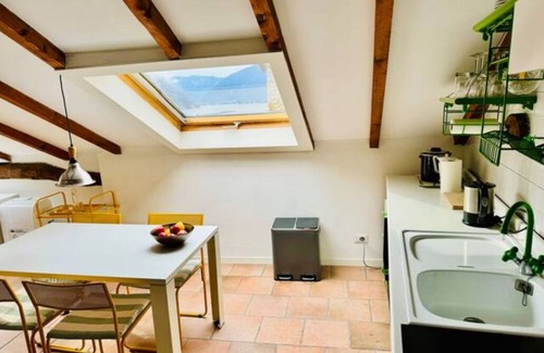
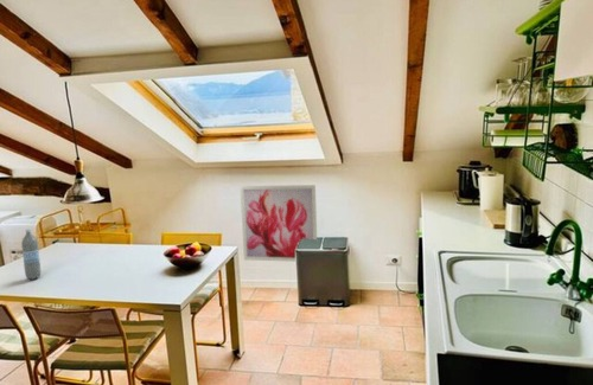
+ wall art [240,184,318,263]
+ water bottle [20,229,42,281]
